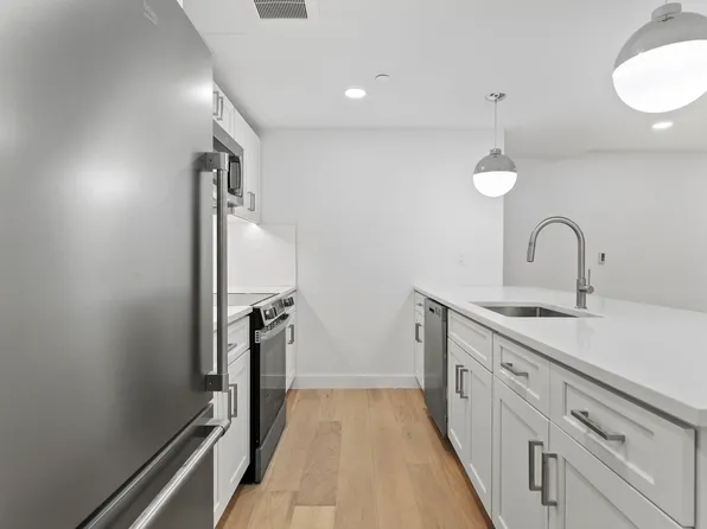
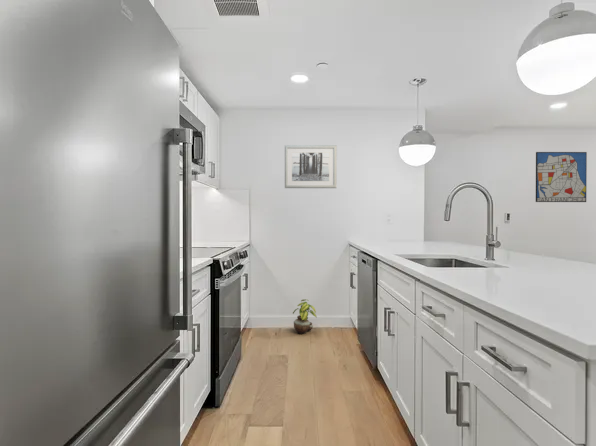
+ wall art [535,151,588,203]
+ wall art [284,144,338,189]
+ potted plant [292,298,318,335]
